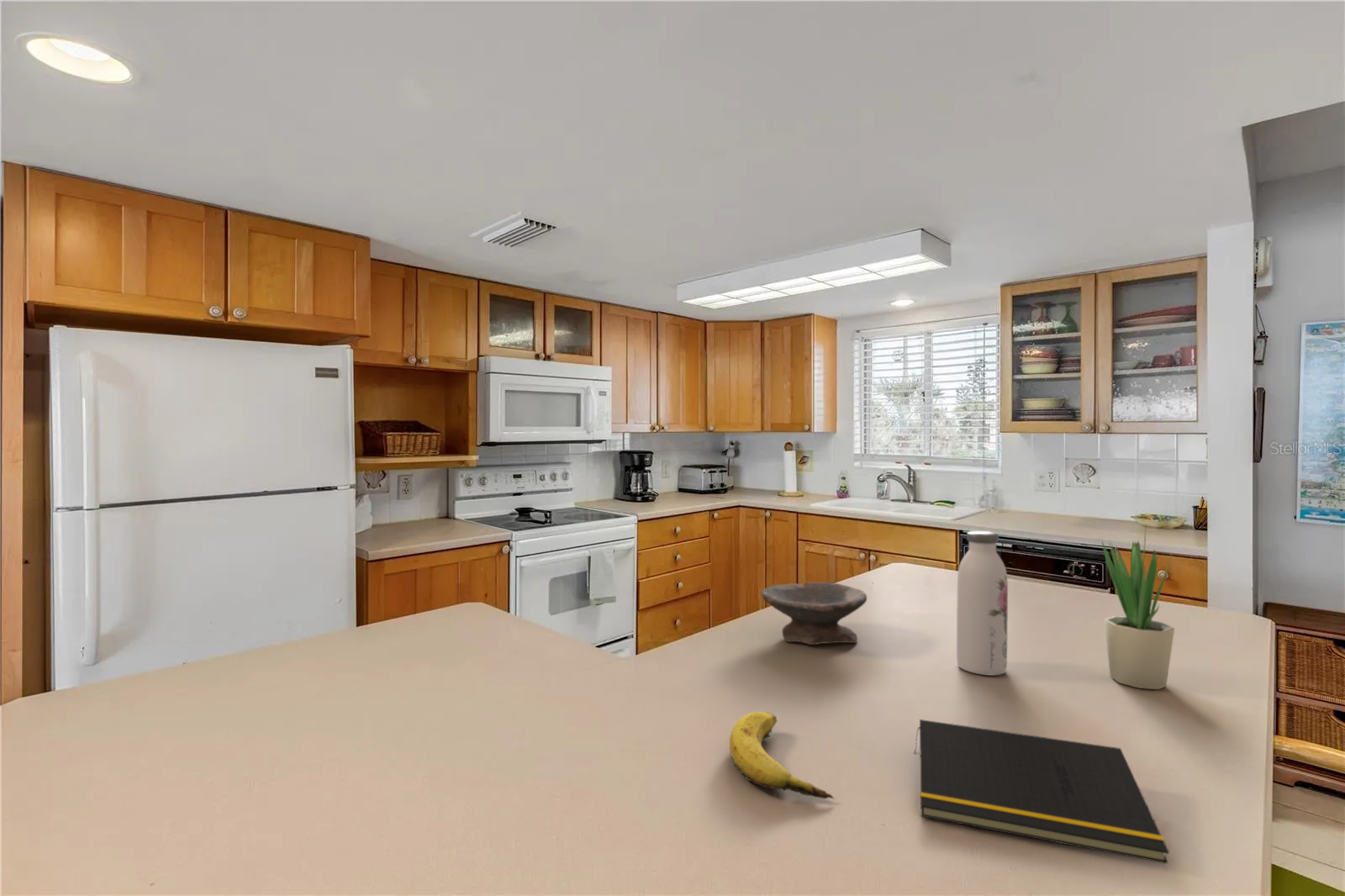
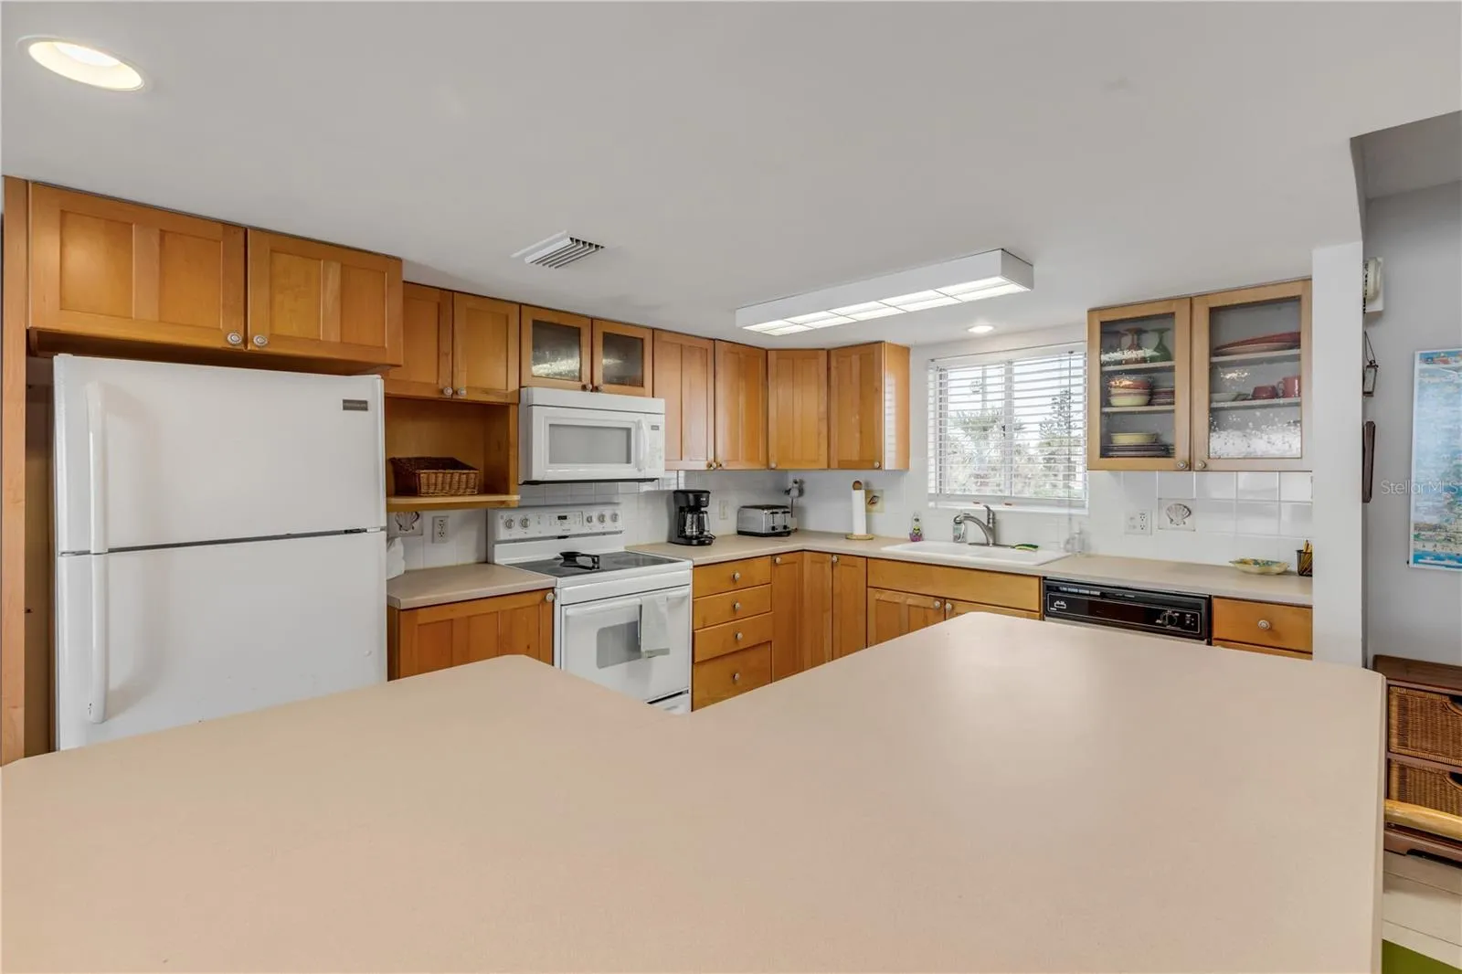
- potted plant [1101,527,1175,690]
- banana [729,711,836,800]
- water bottle [956,530,1009,676]
- bowl [761,581,868,646]
- notepad [913,719,1170,865]
